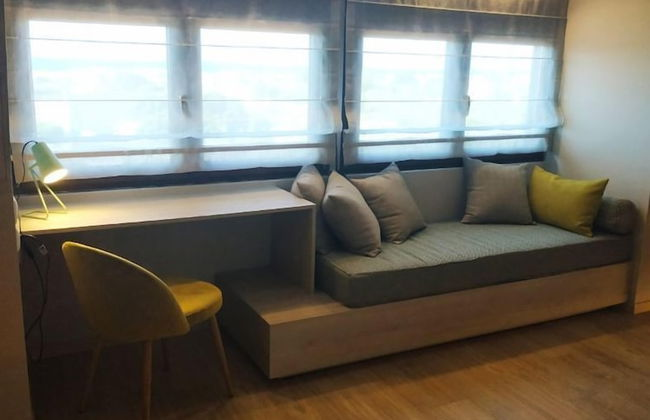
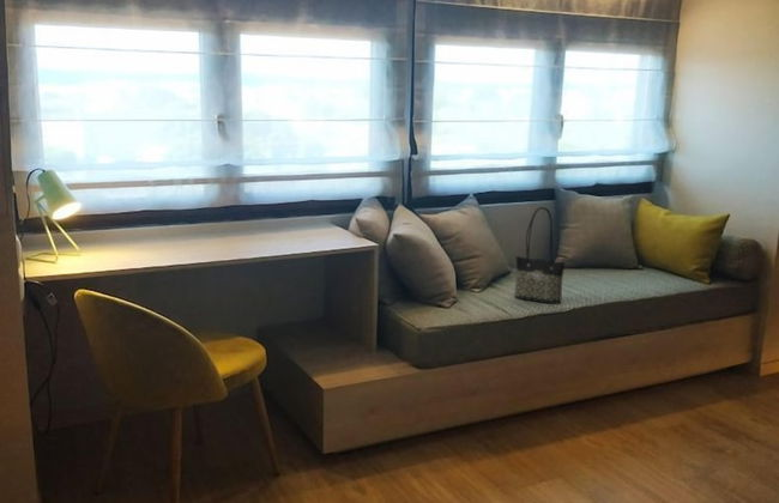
+ tote bag [514,206,566,305]
